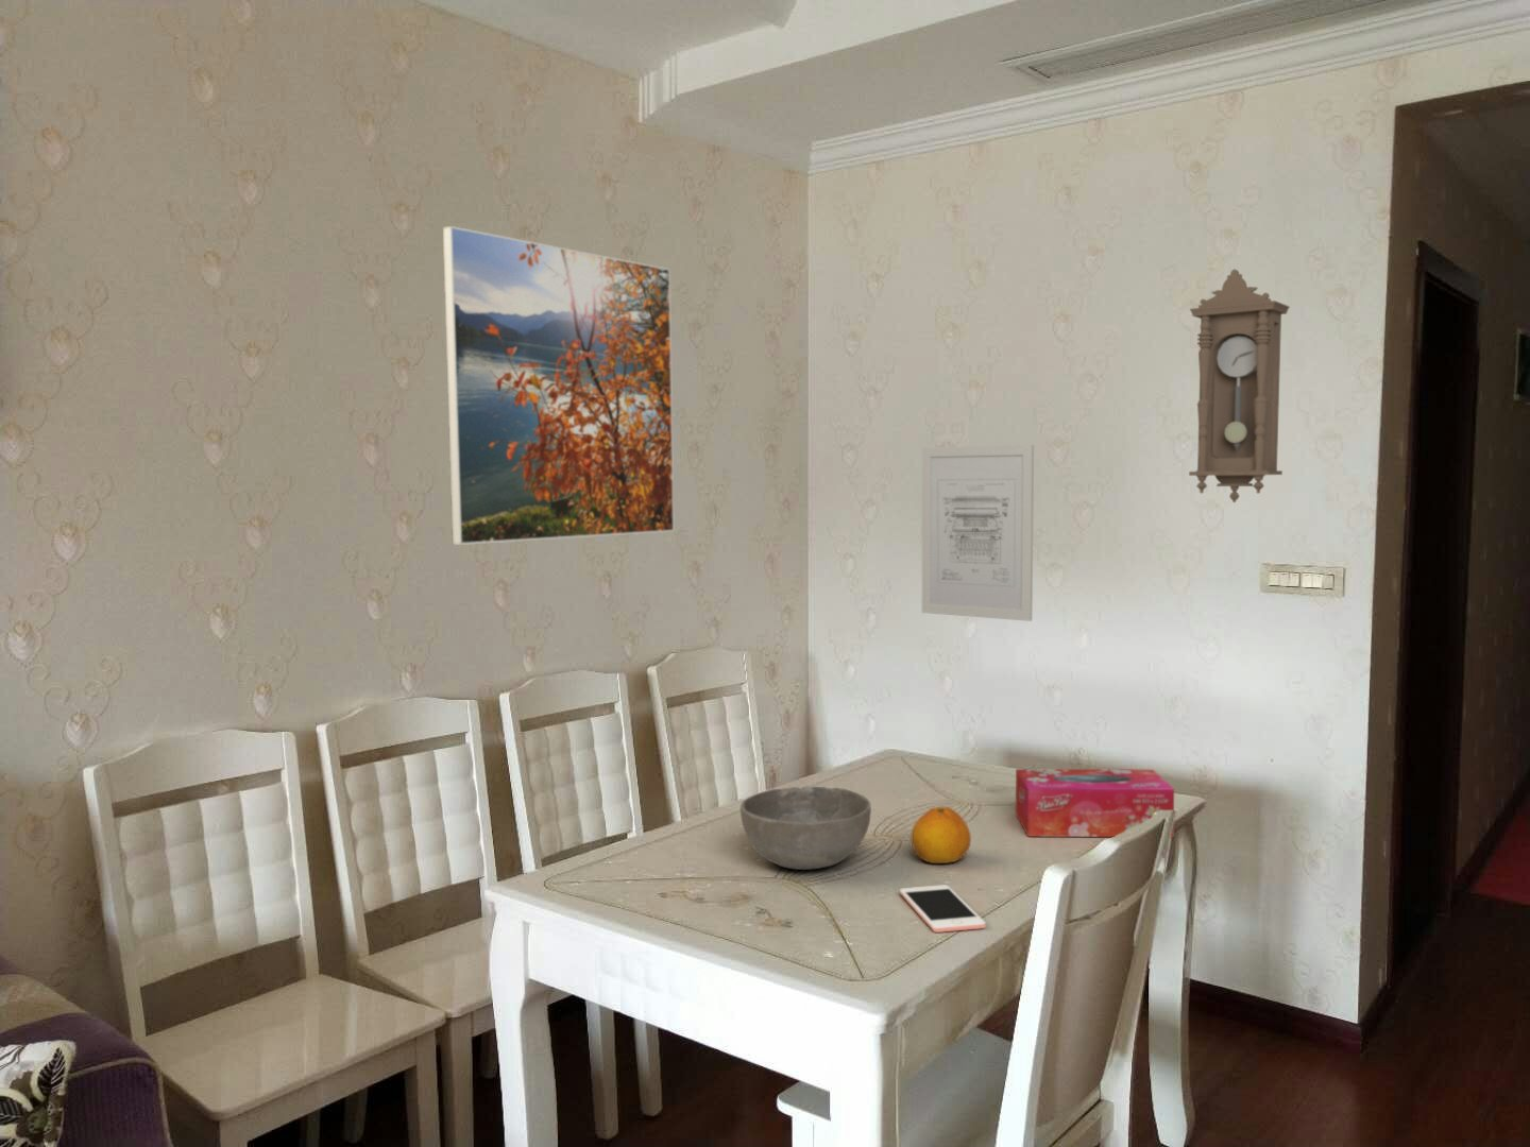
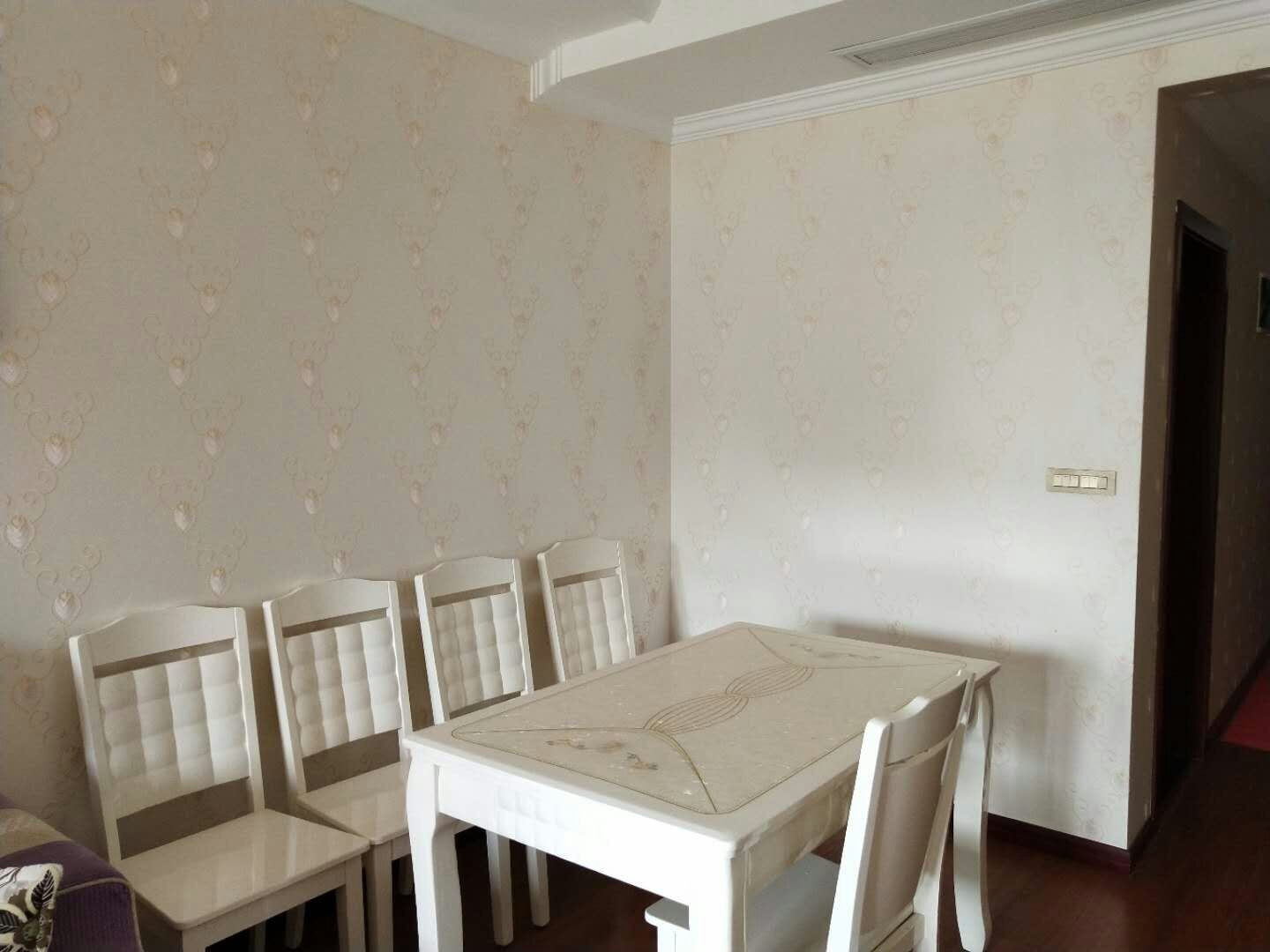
- pendulum clock [1188,267,1291,504]
- fruit [911,805,972,865]
- cell phone [899,884,985,934]
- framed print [442,225,675,546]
- bowl [740,786,872,871]
- wall art [922,443,1035,623]
- tissue box [1014,767,1175,839]
